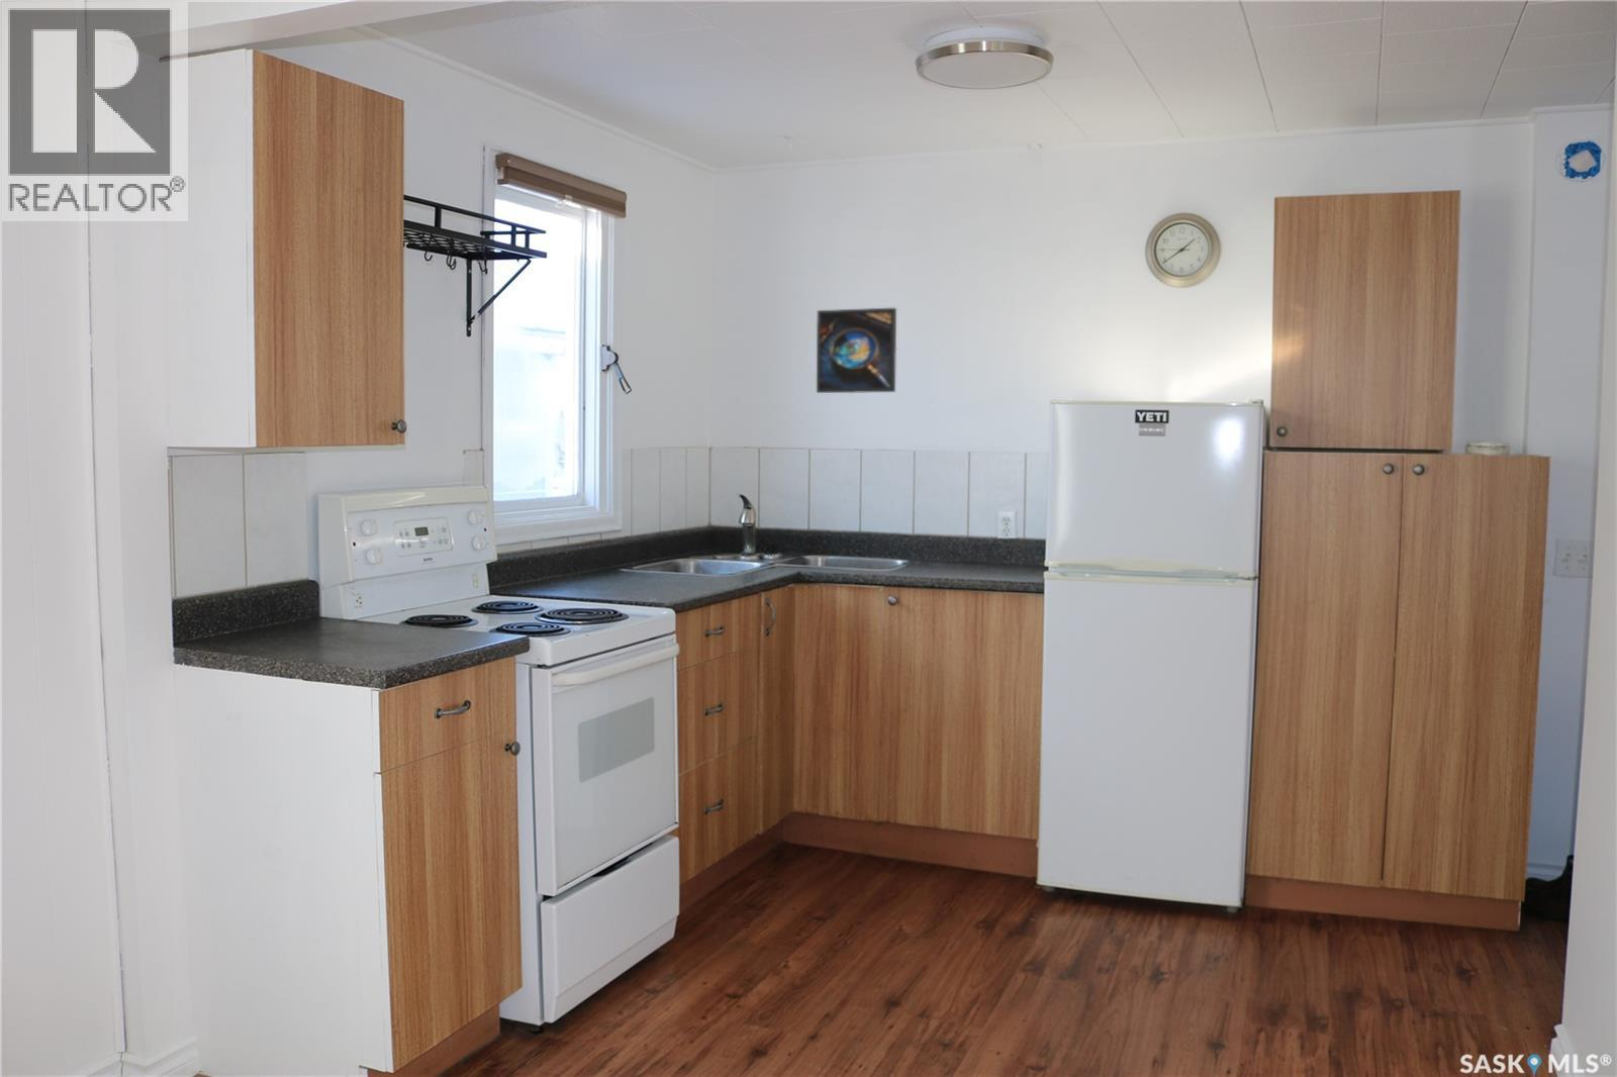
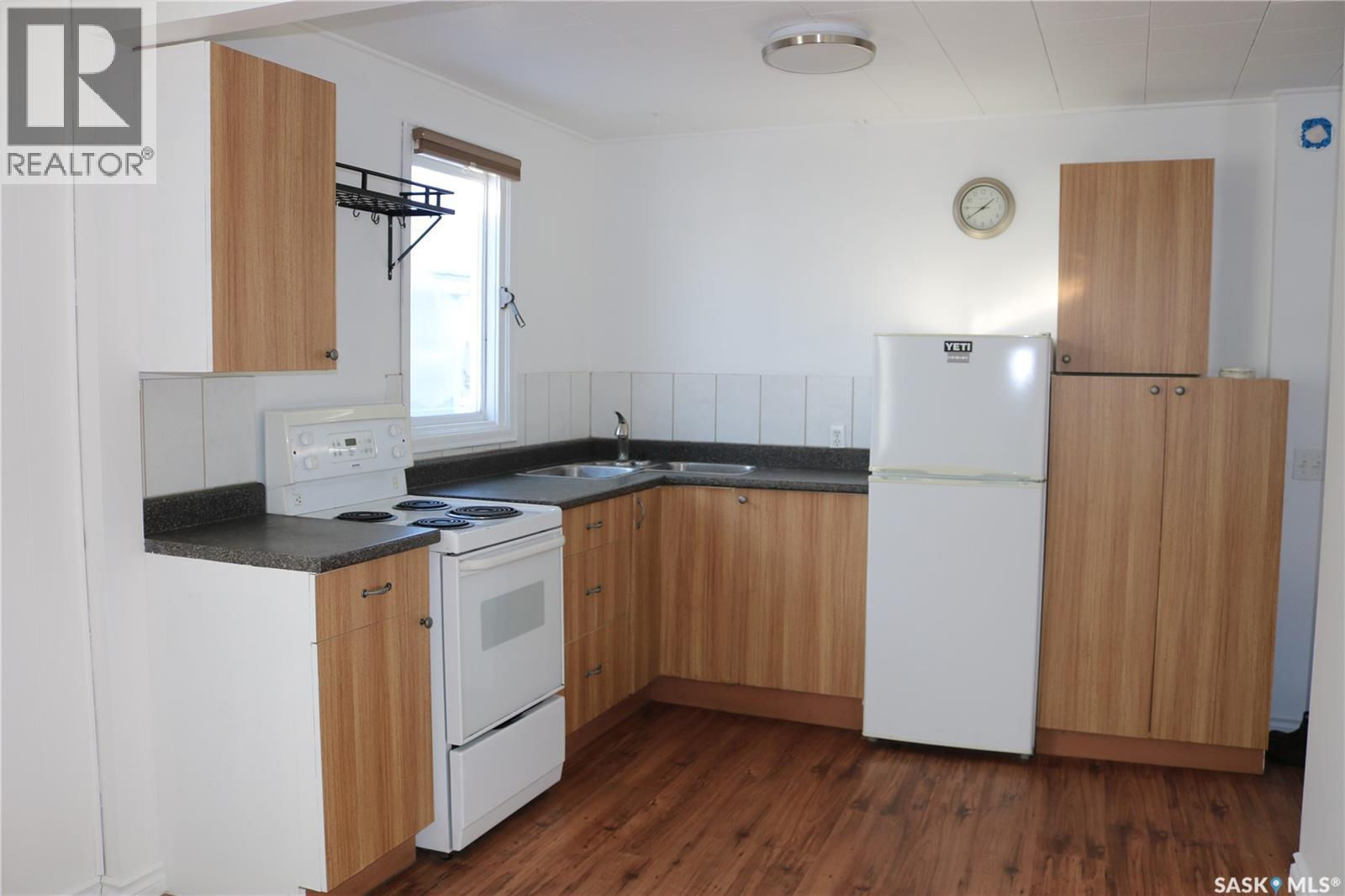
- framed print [815,308,897,394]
